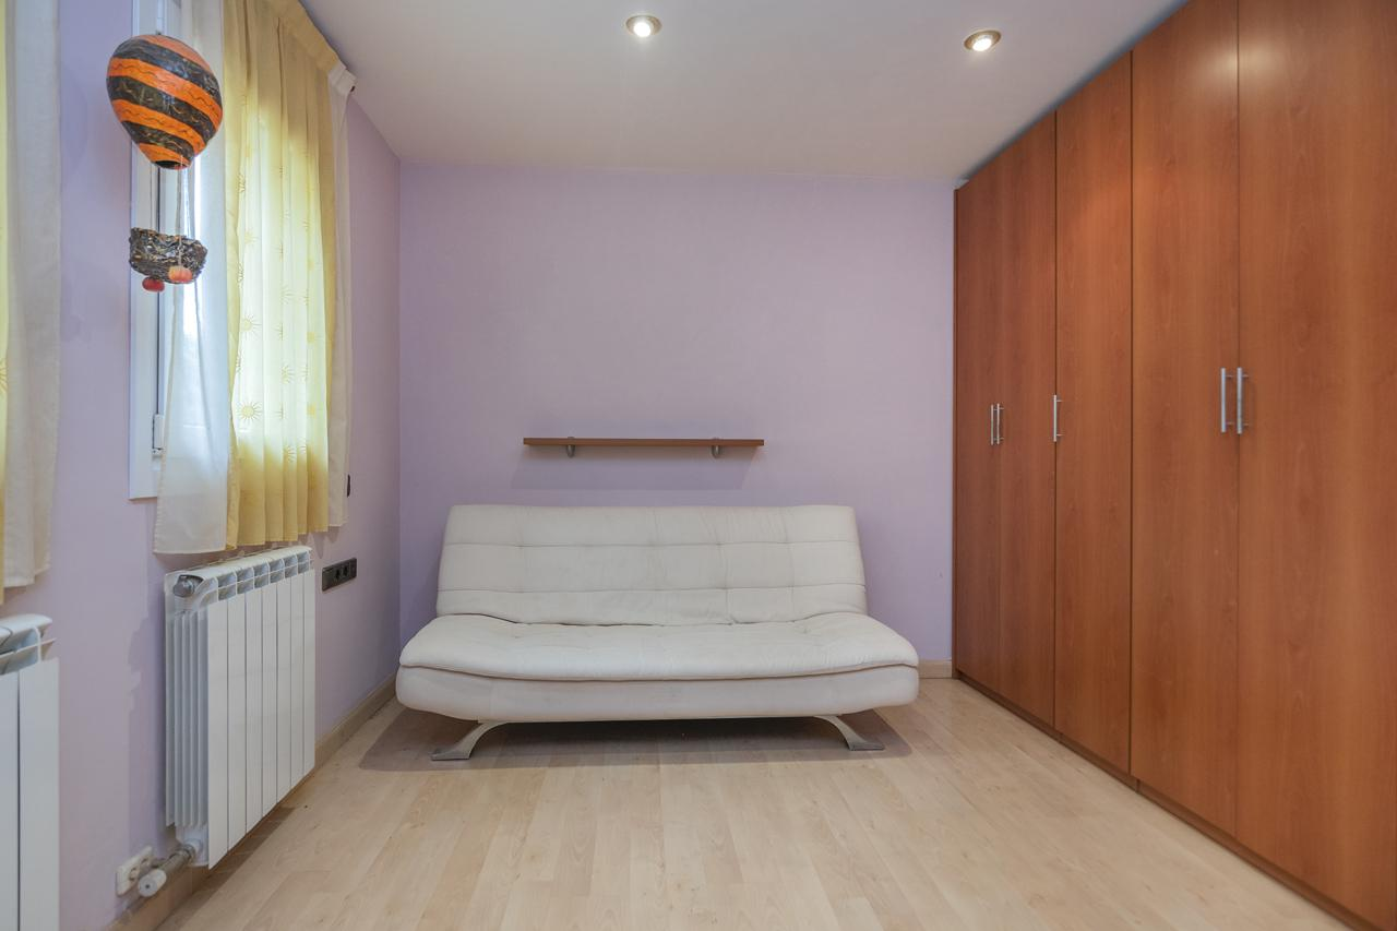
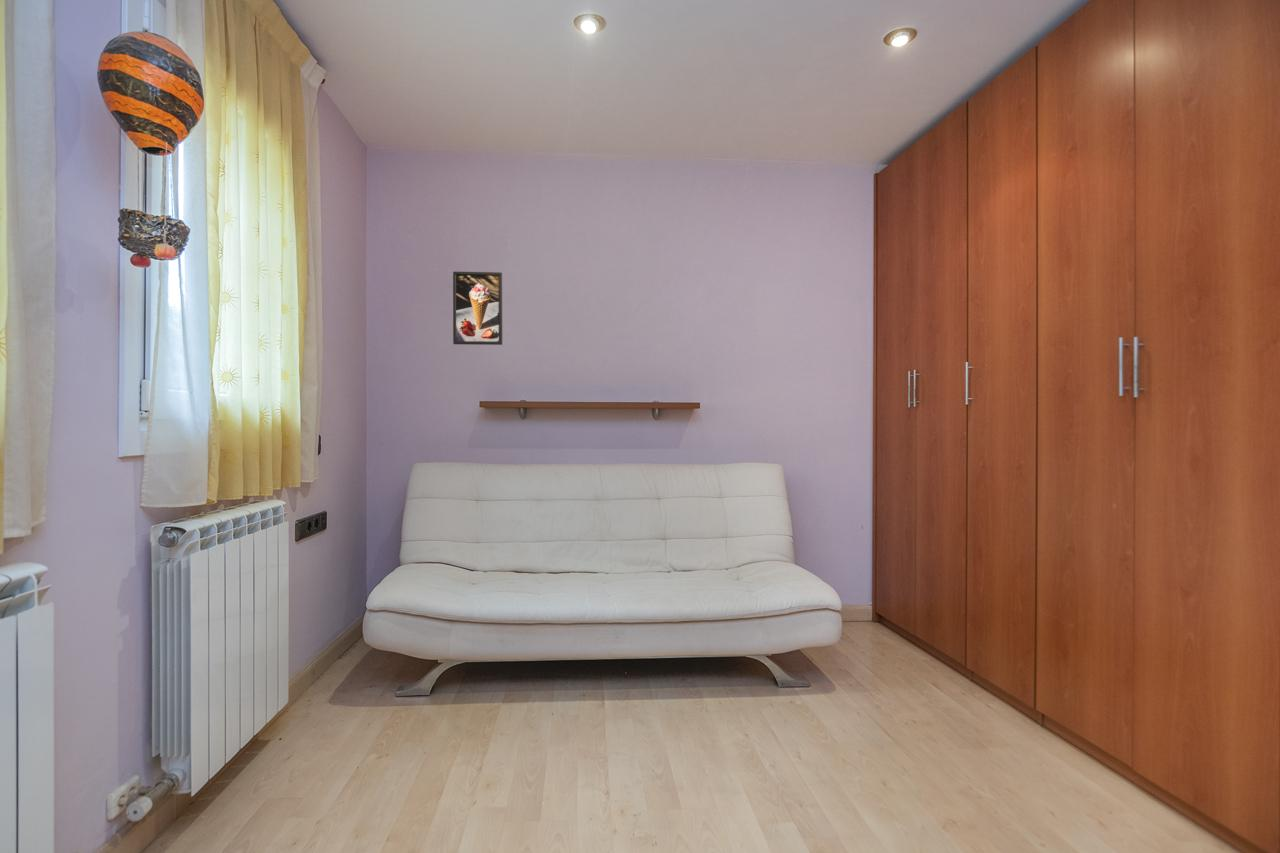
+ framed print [452,271,503,346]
